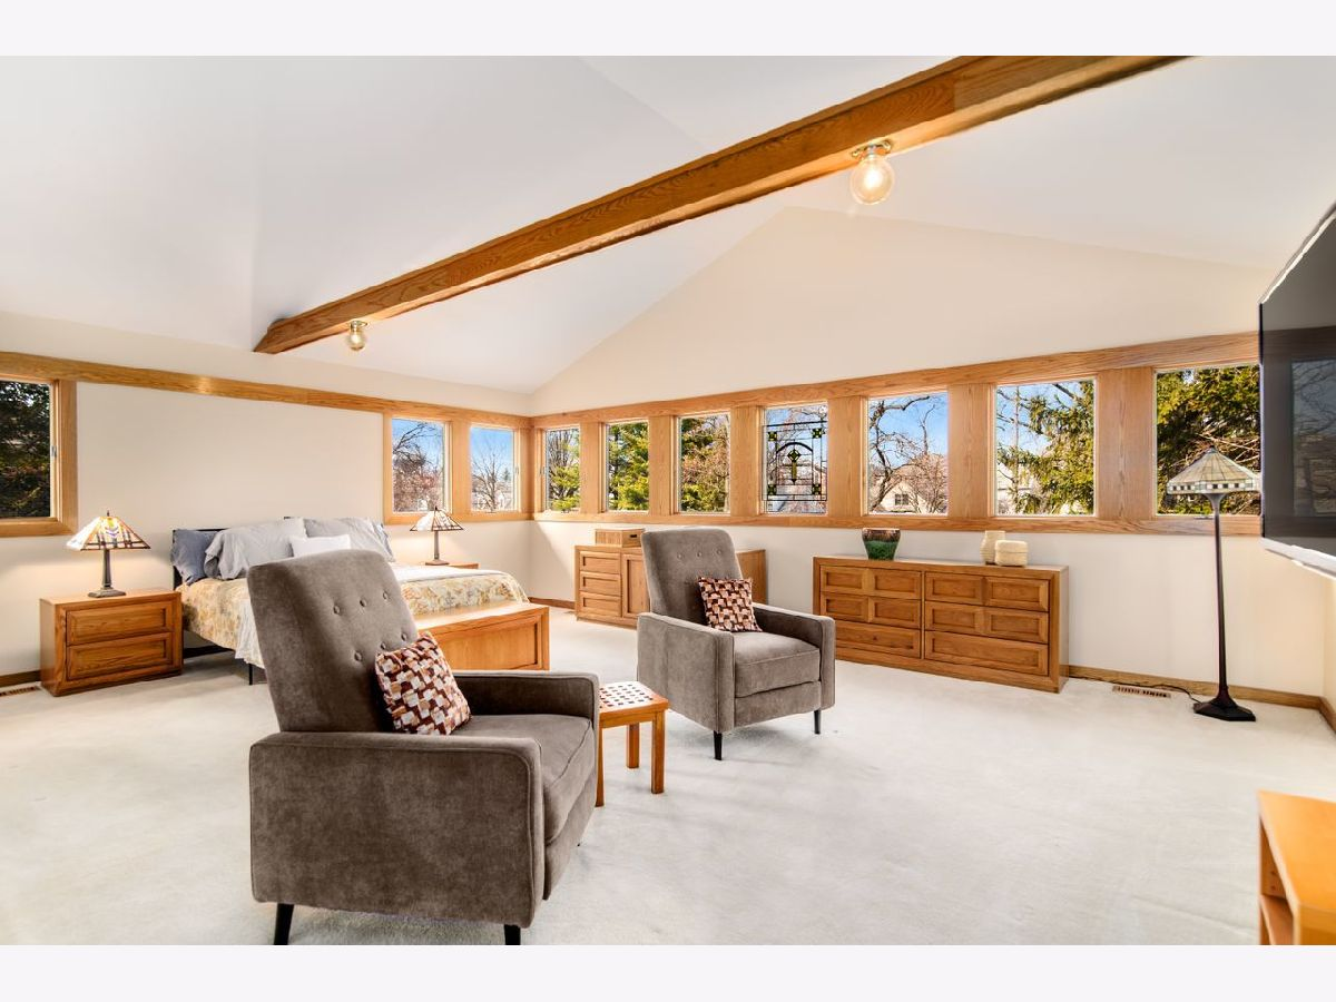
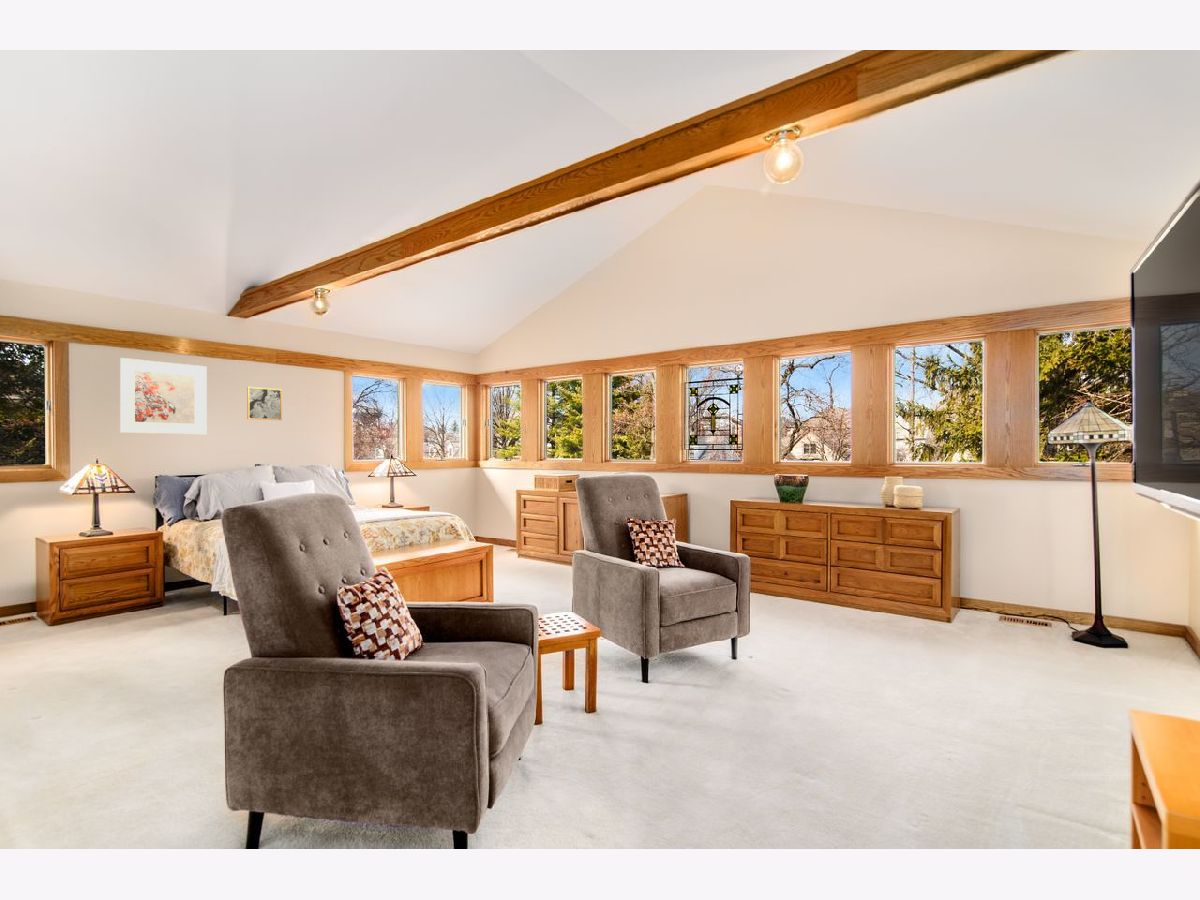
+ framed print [119,357,208,435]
+ wall art [246,386,283,421]
